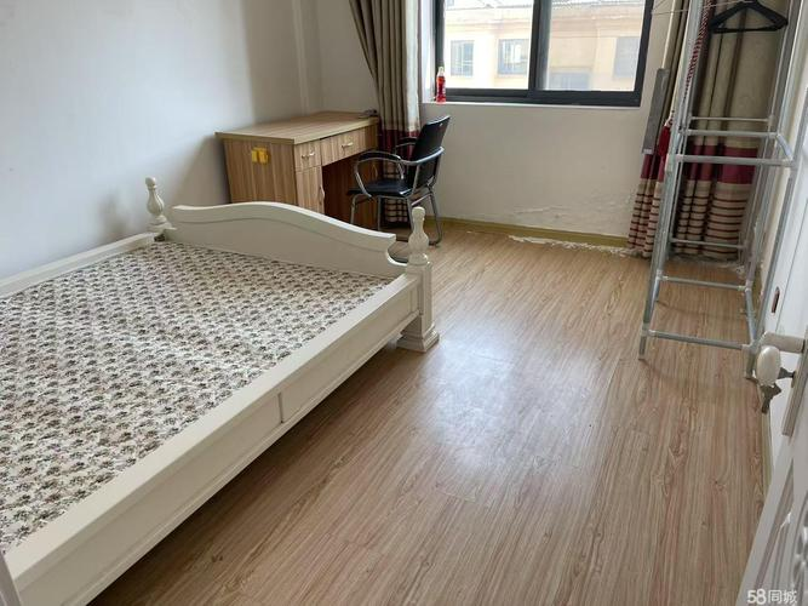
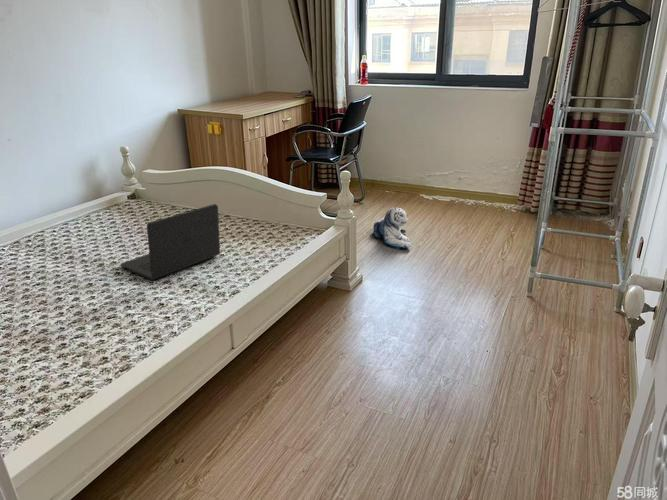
+ plush toy [372,206,411,249]
+ laptop [120,203,221,281]
